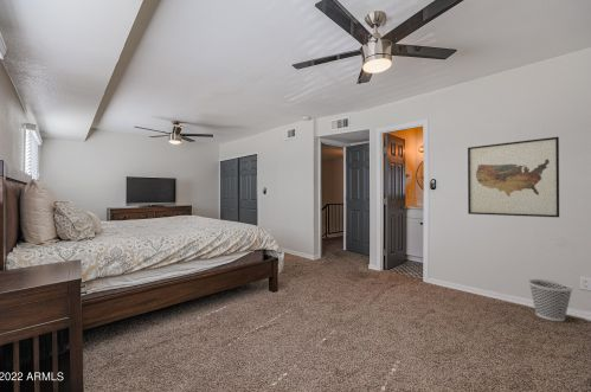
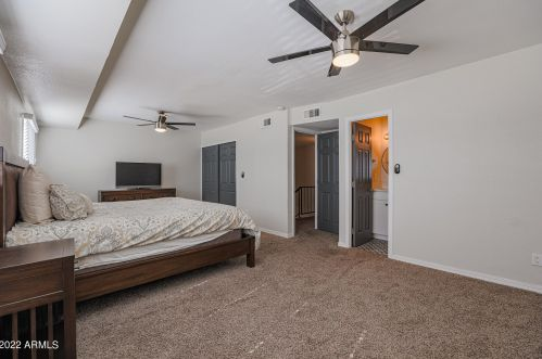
- wall art [467,136,560,218]
- wastebasket [527,278,574,322]
